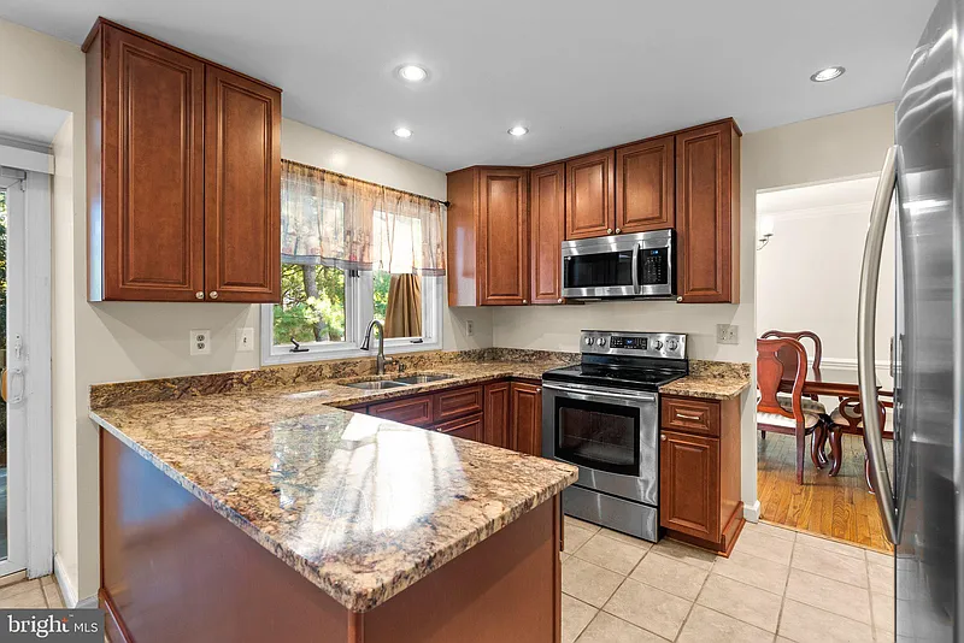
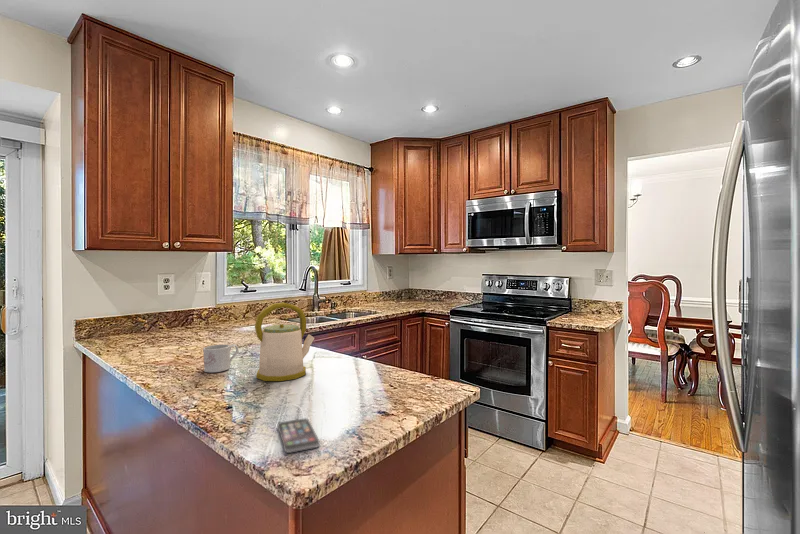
+ mug [202,344,239,373]
+ smartphone [277,417,321,454]
+ kettle [254,301,315,382]
